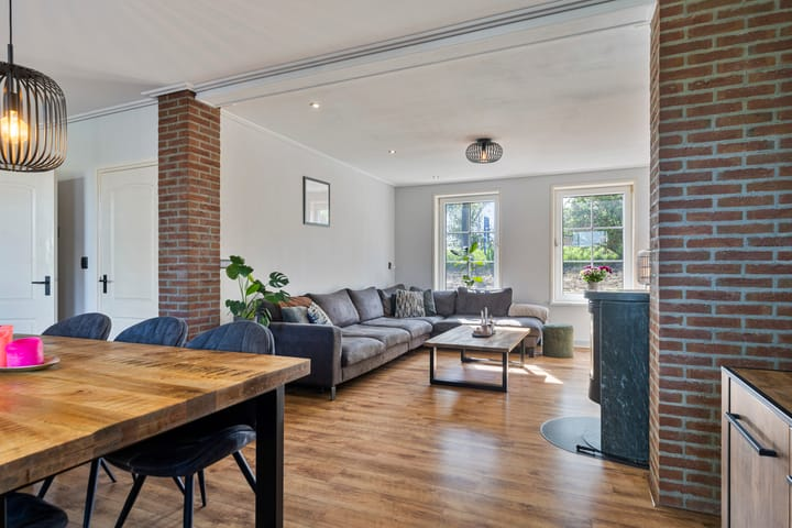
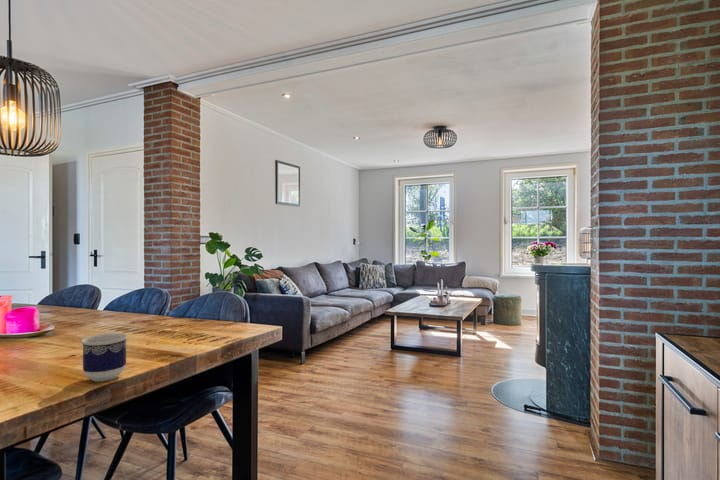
+ cup [81,332,128,382]
